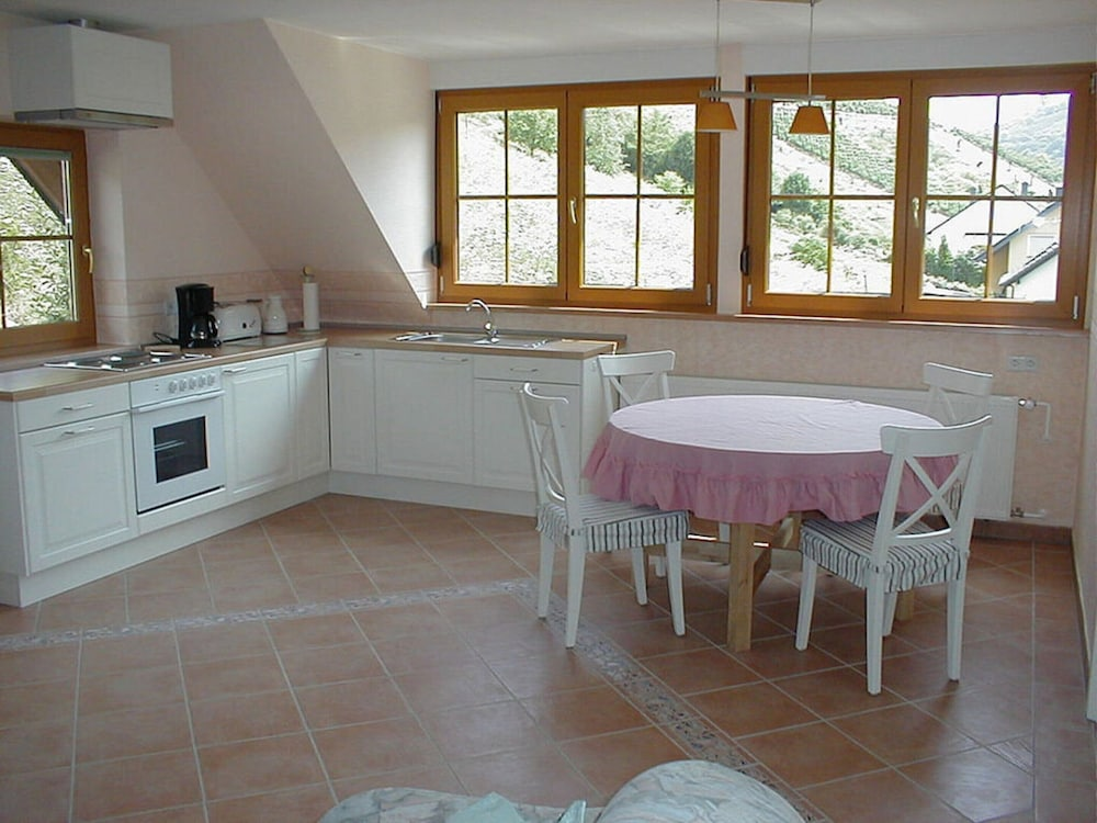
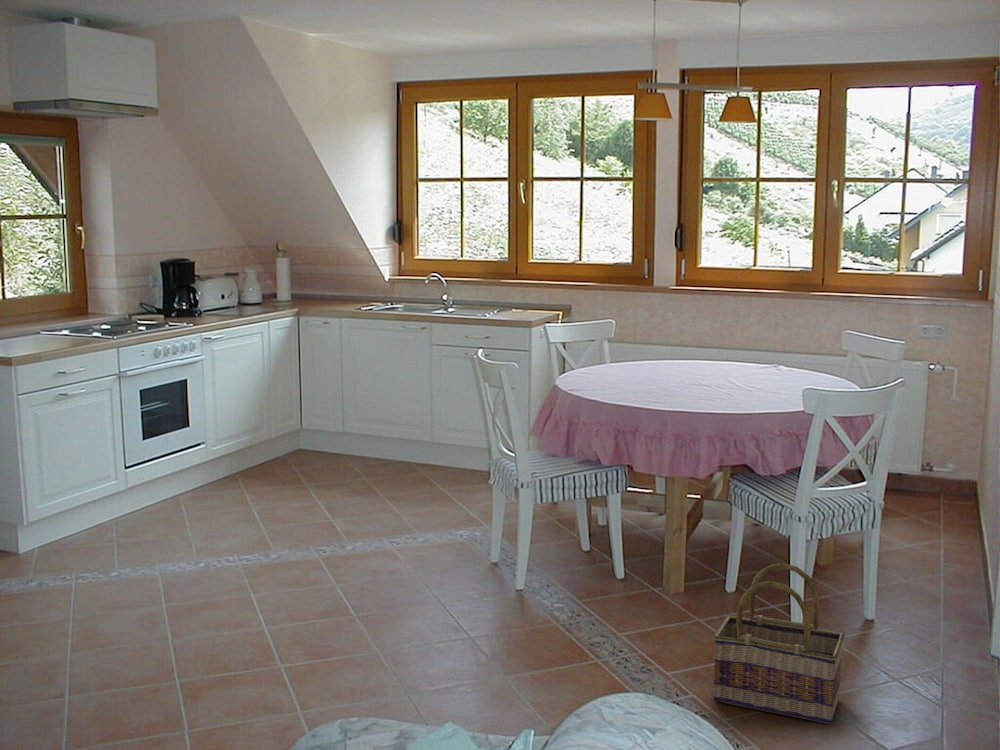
+ basket [712,562,846,725]
